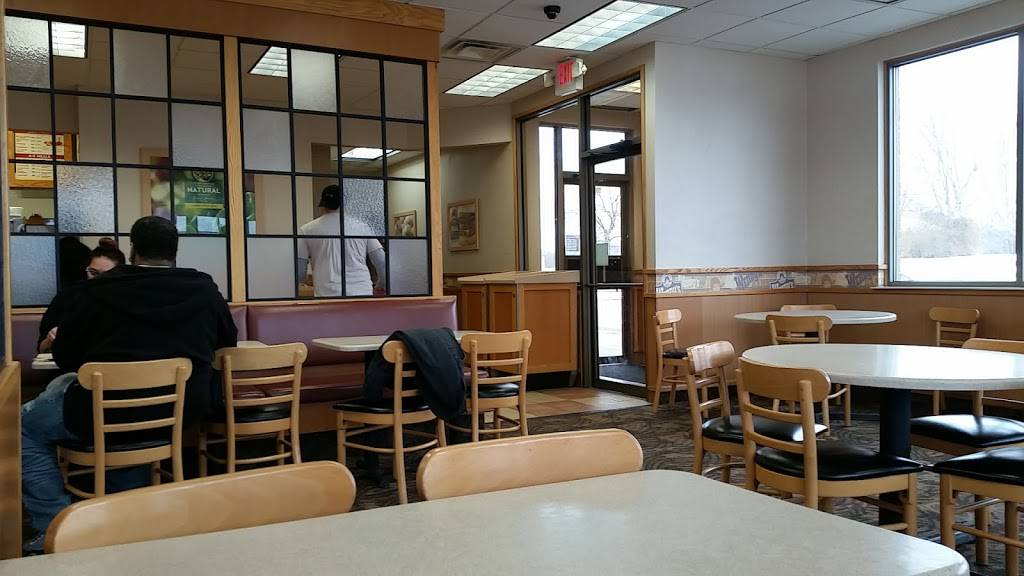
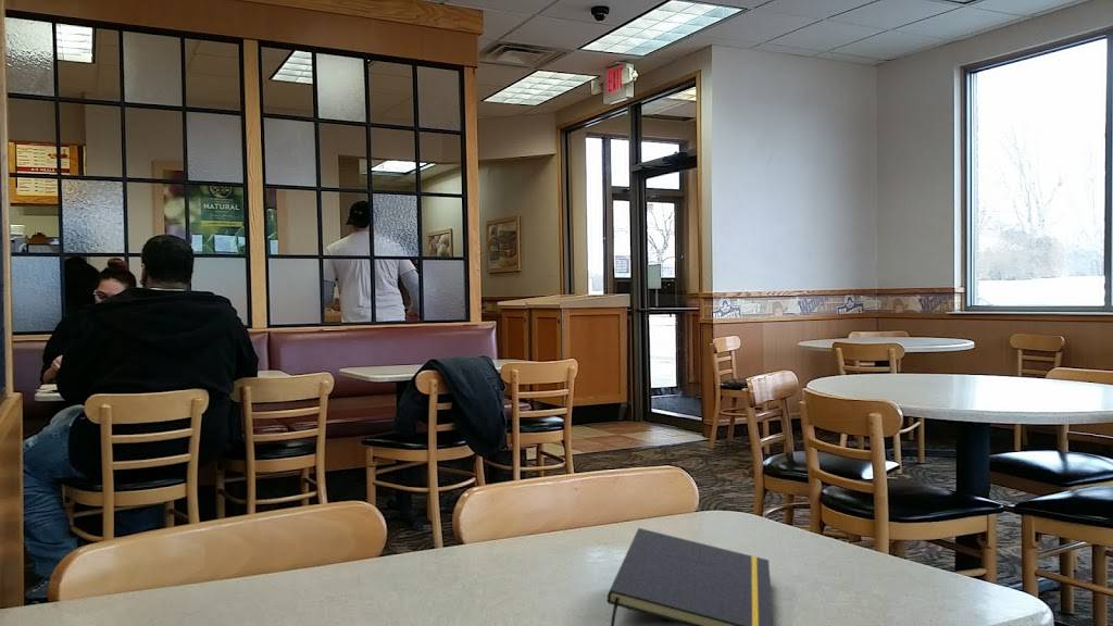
+ notepad [606,527,775,626]
